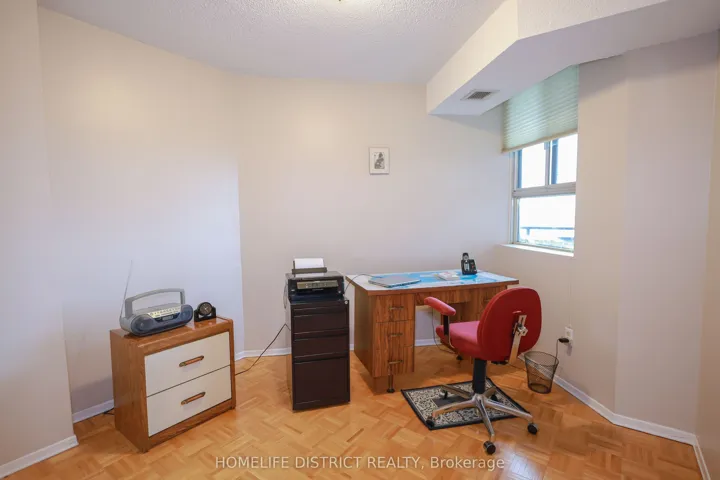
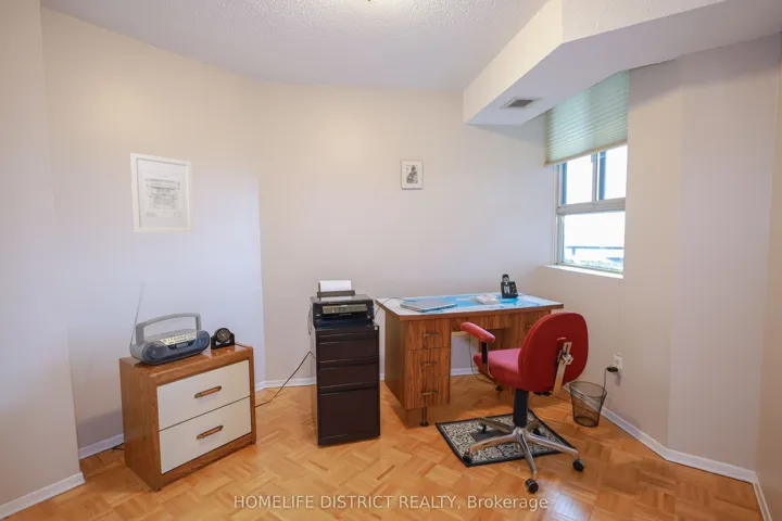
+ wall art [129,152,194,233]
